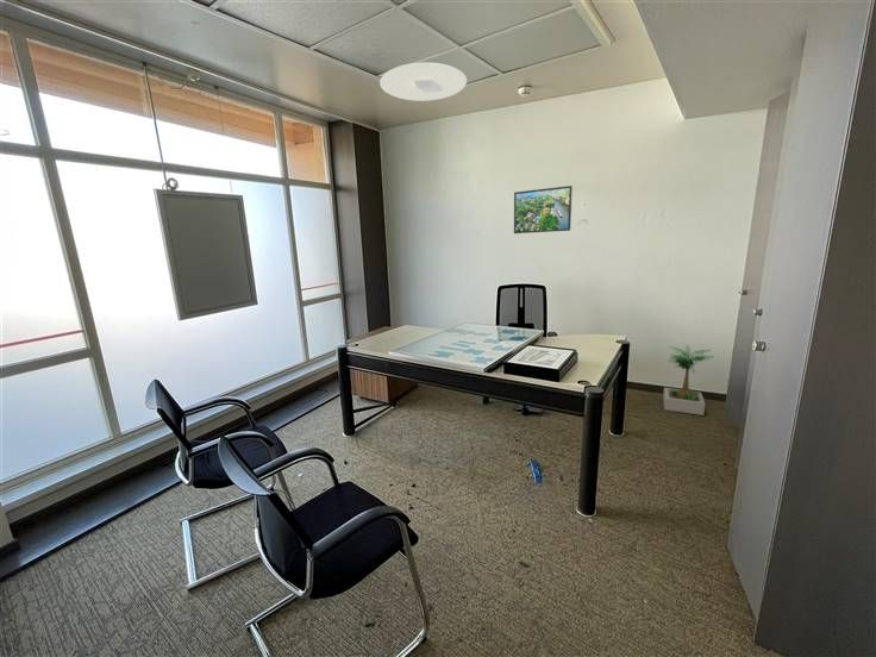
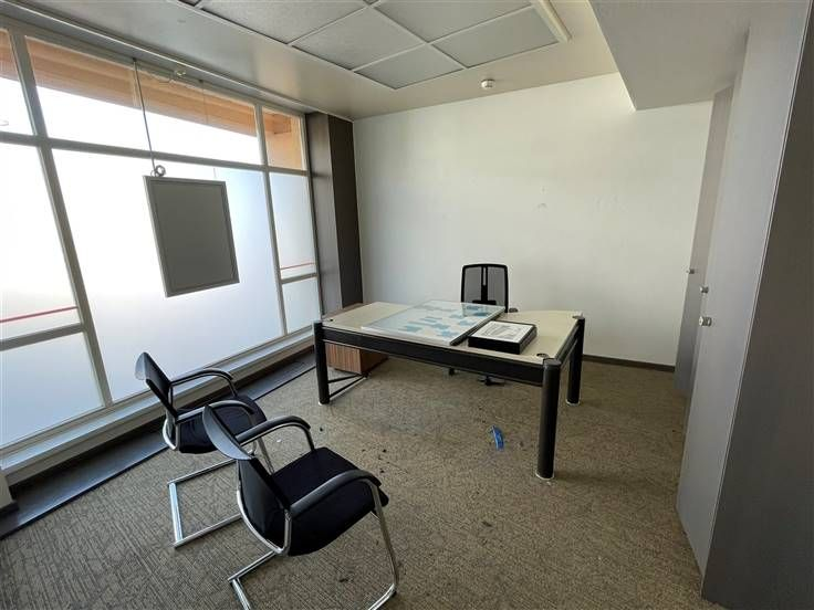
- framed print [513,184,574,234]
- ceiling light [378,62,468,102]
- potted plant [662,344,715,417]
